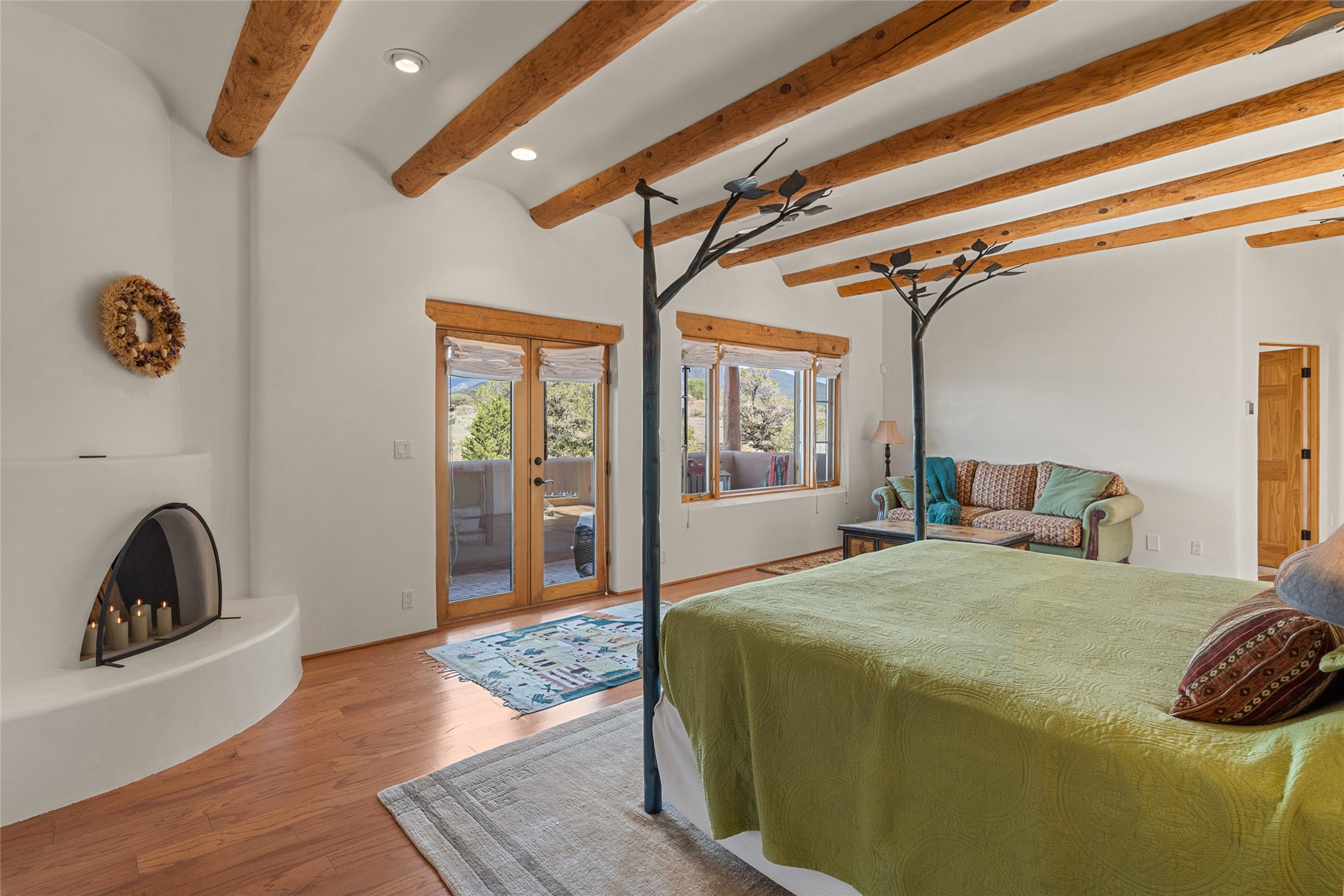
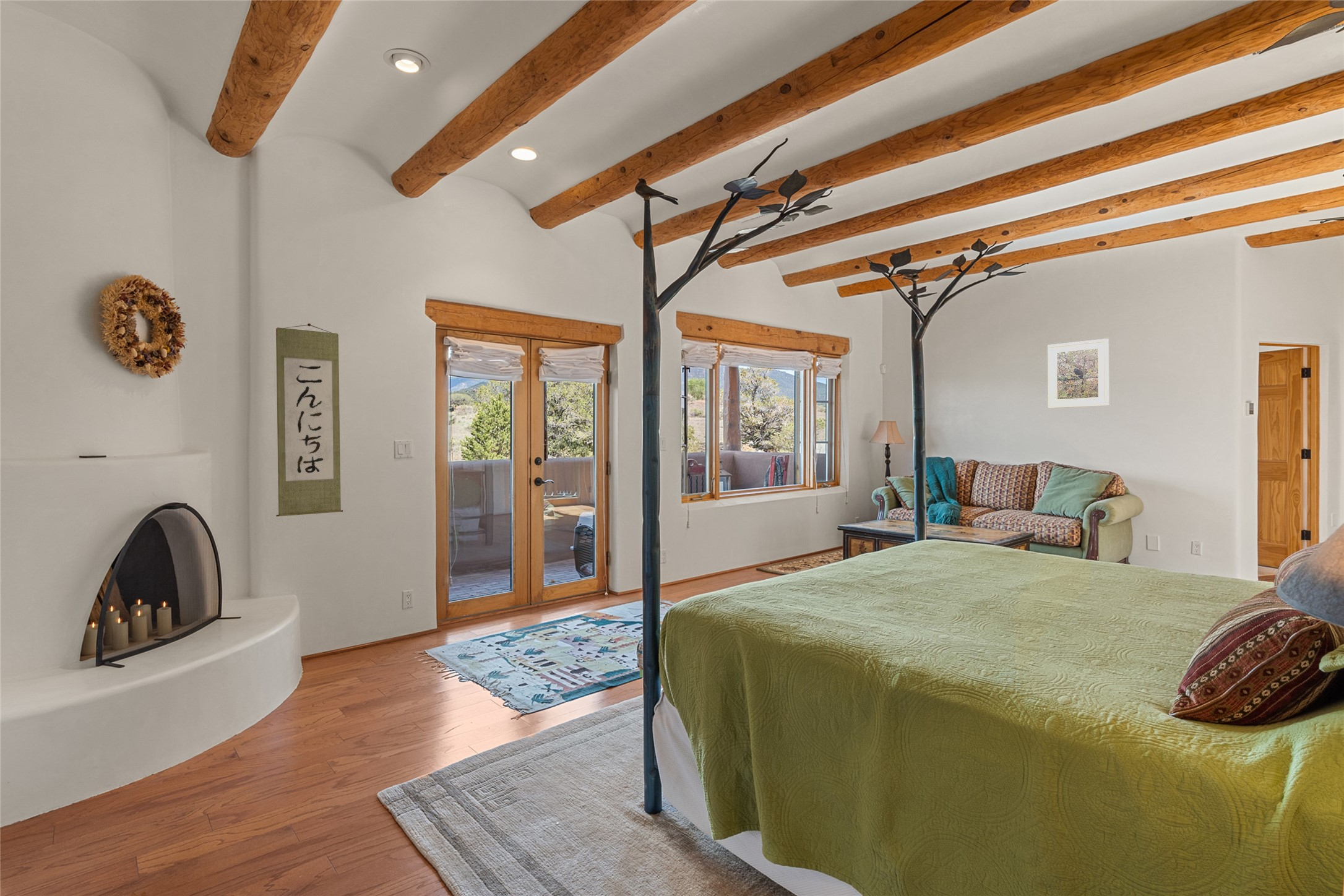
+ wall scroll [275,323,343,517]
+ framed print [1047,338,1109,409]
